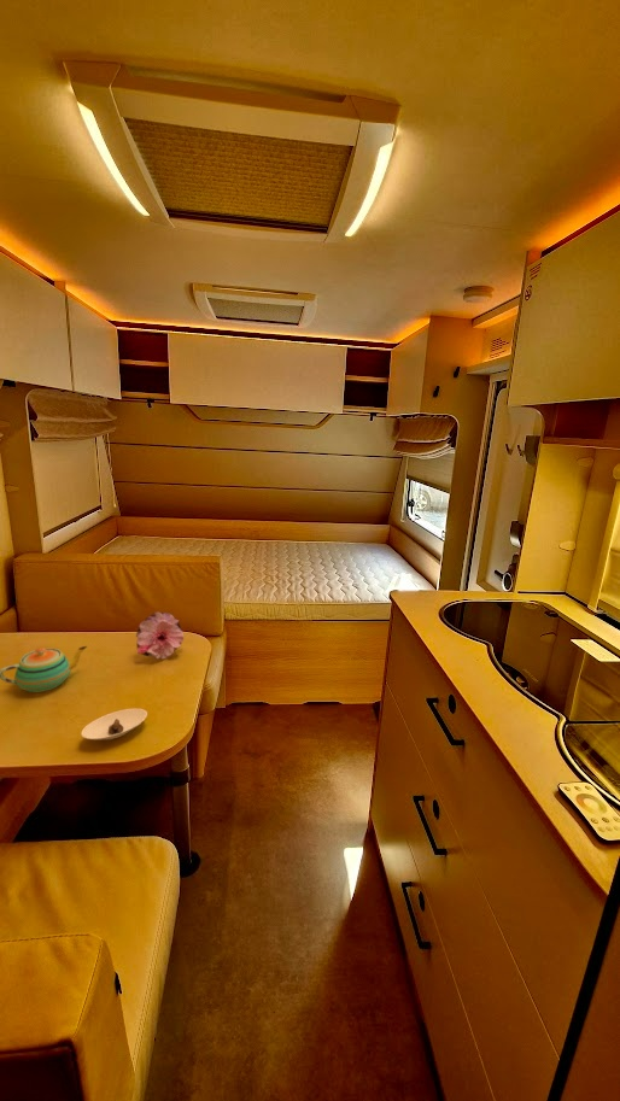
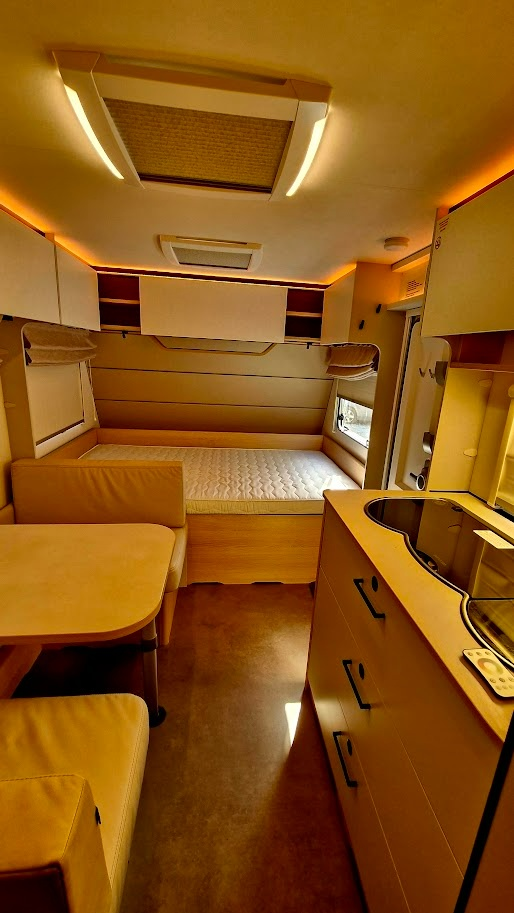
- flower [135,611,186,660]
- teapot [0,645,88,693]
- saucer [81,708,148,742]
